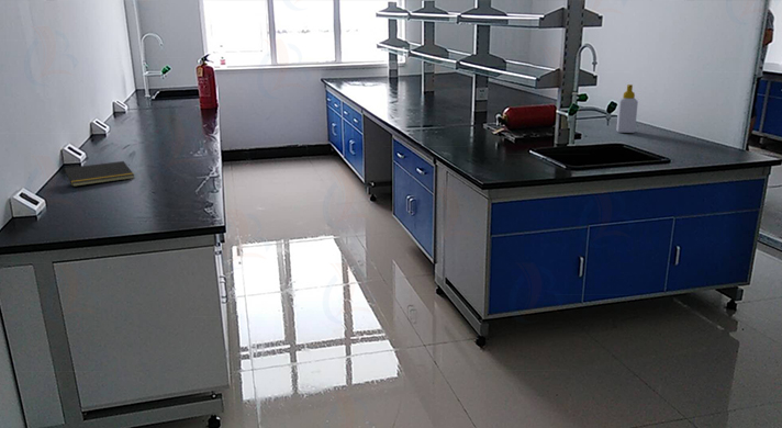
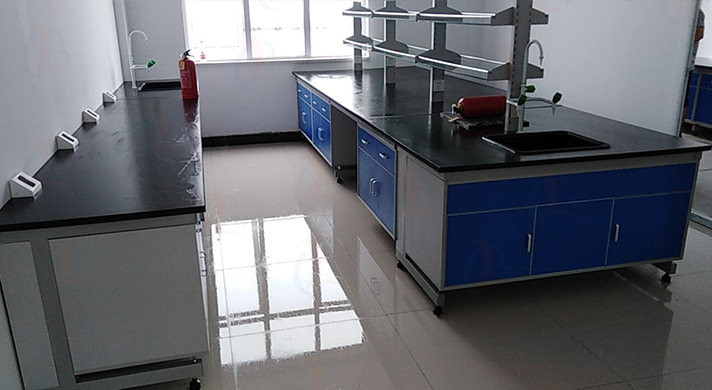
- notepad [63,160,135,188]
- soap bottle [615,83,639,134]
